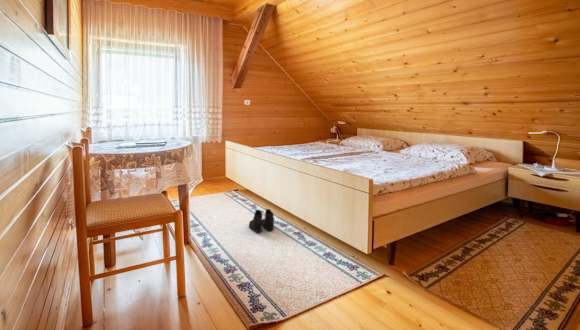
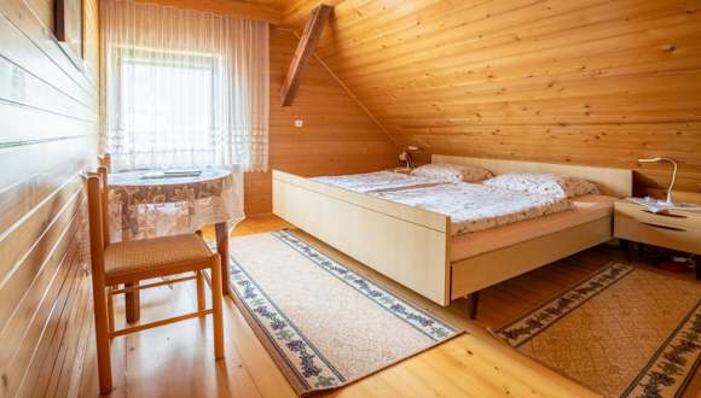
- boots [248,208,275,233]
